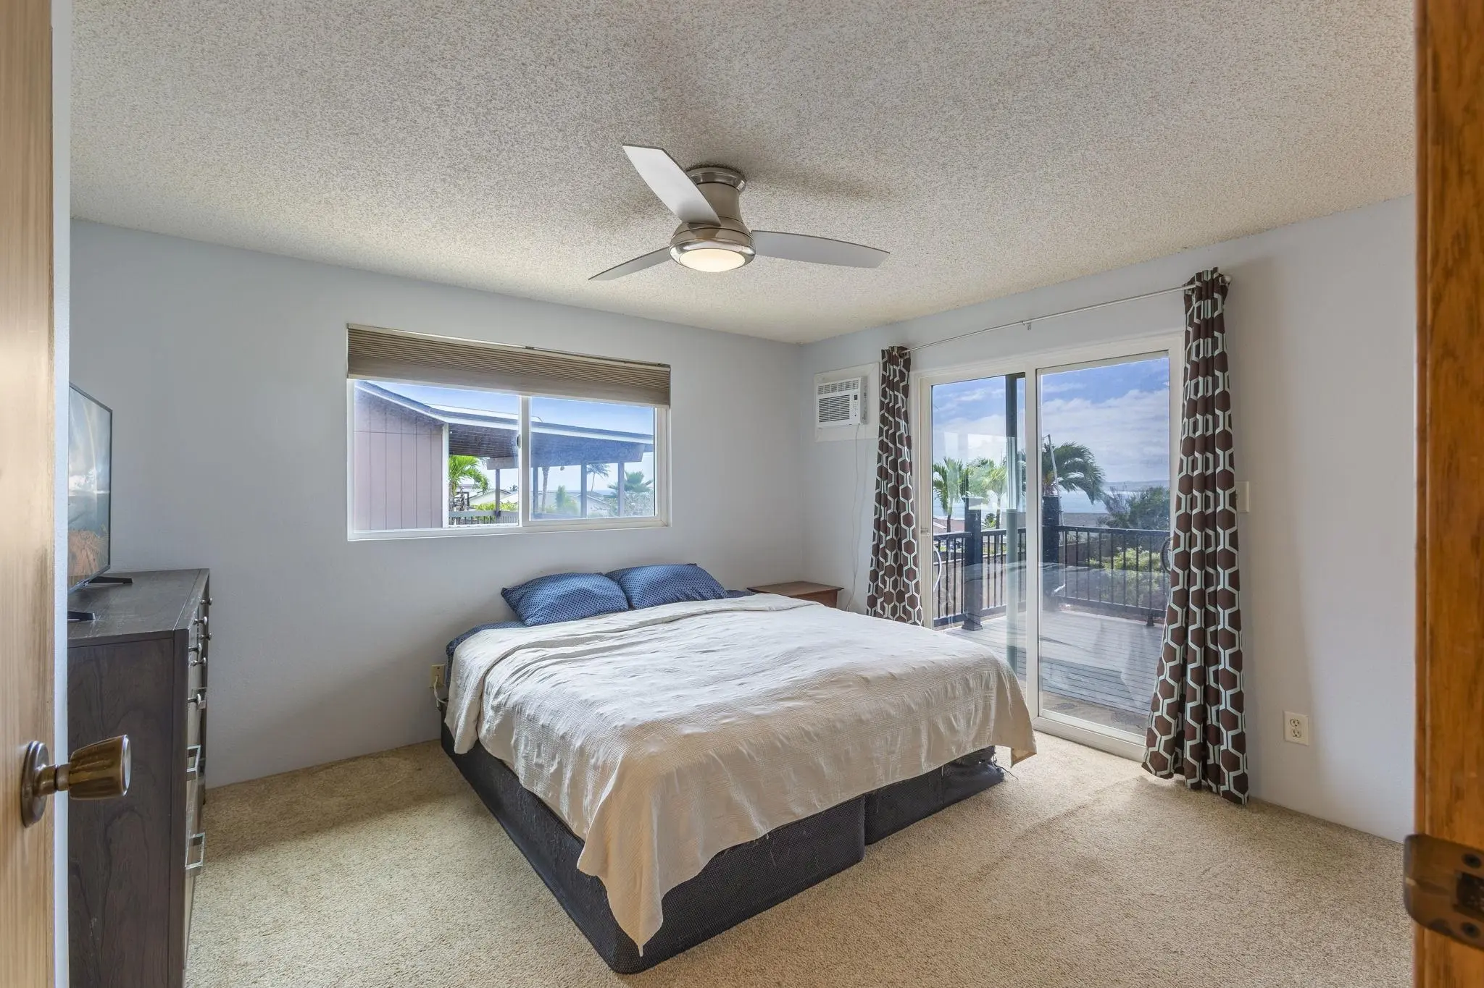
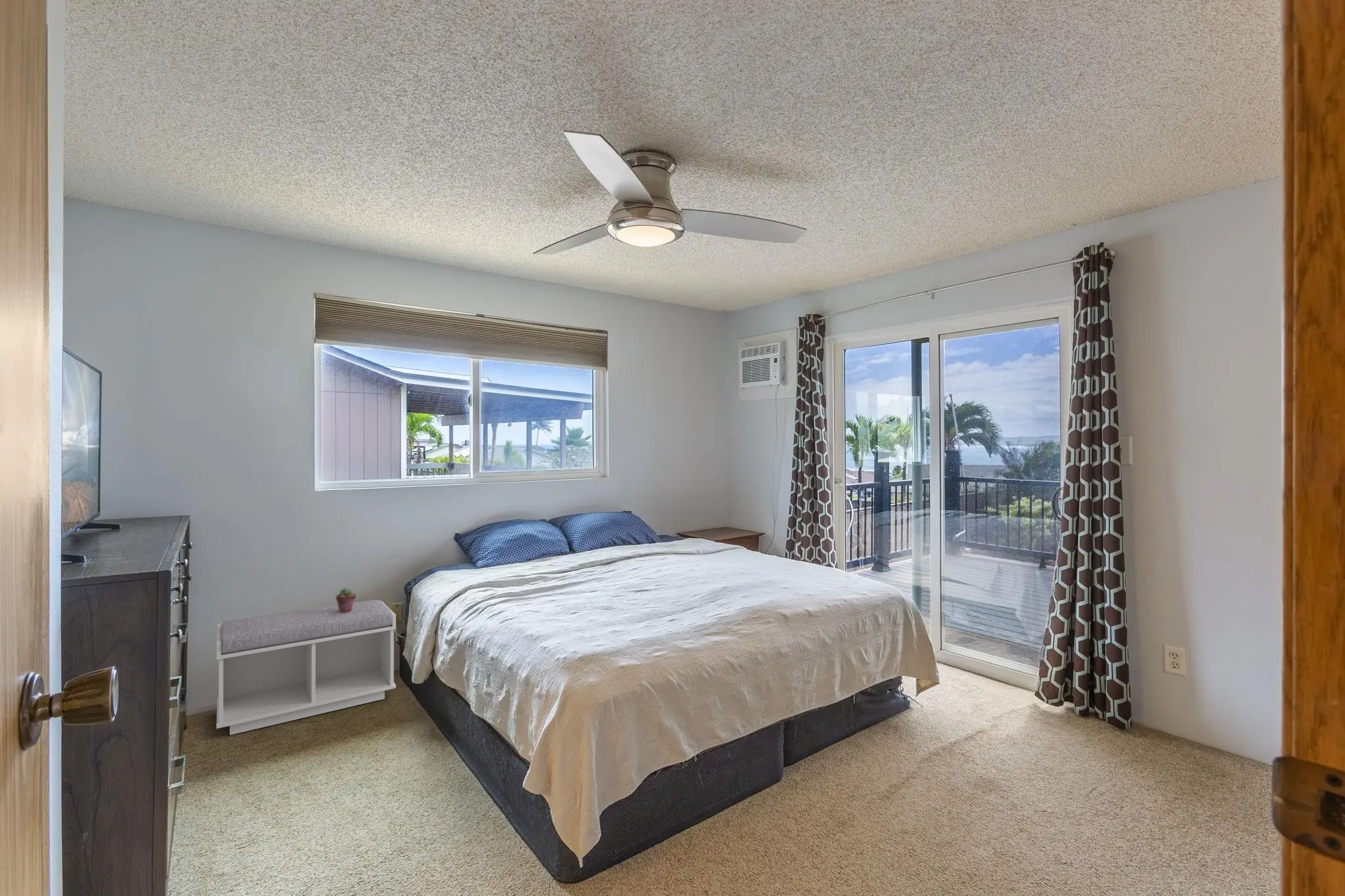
+ potted succulent [335,587,357,612]
+ bench [216,599,397,735]
